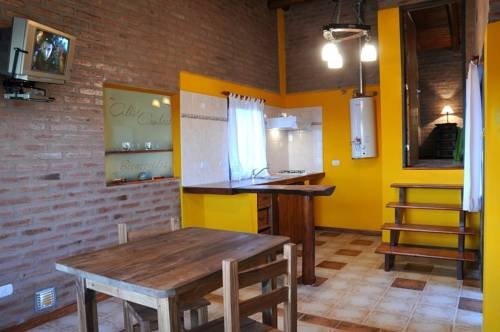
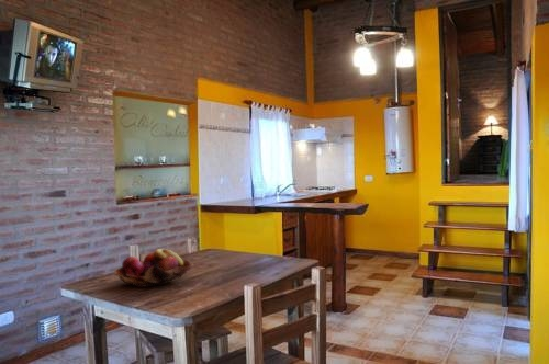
+ fruit basket [113,248,194,288]
